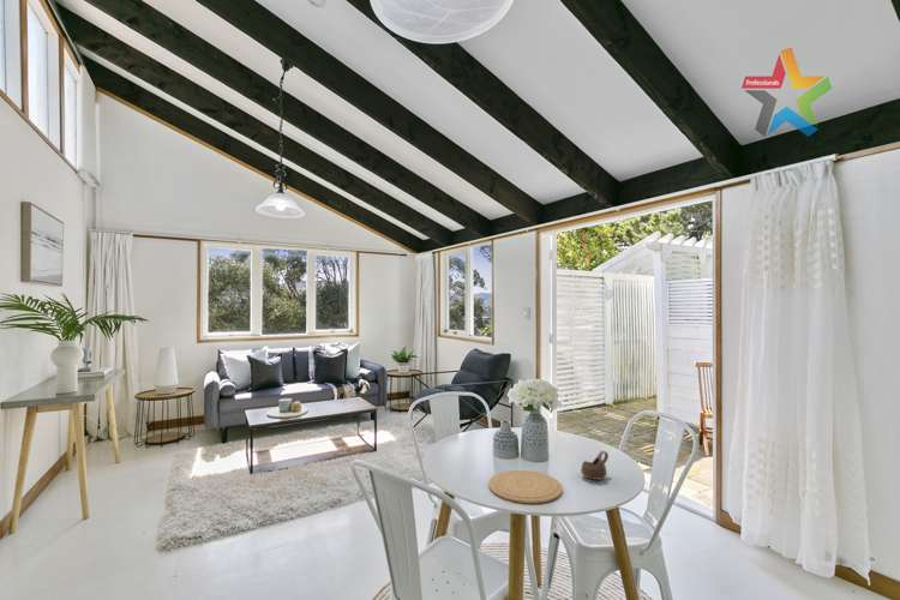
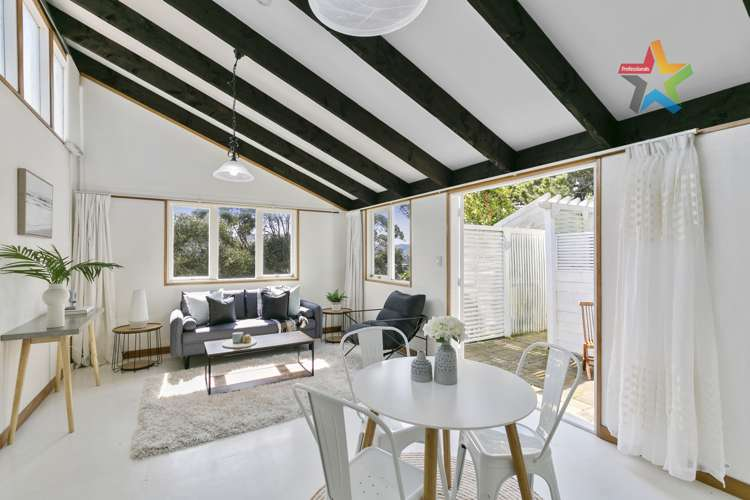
- plate [487,469,564,504]
- cup [580,450,610,481]
